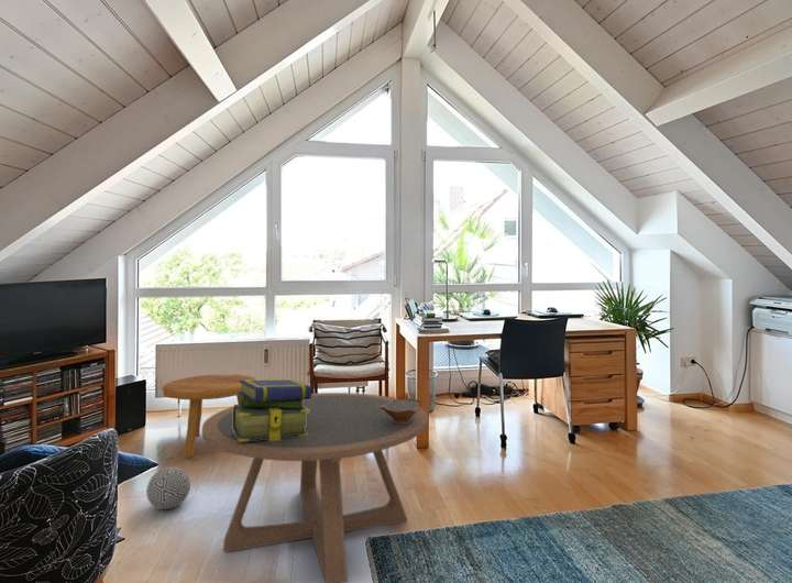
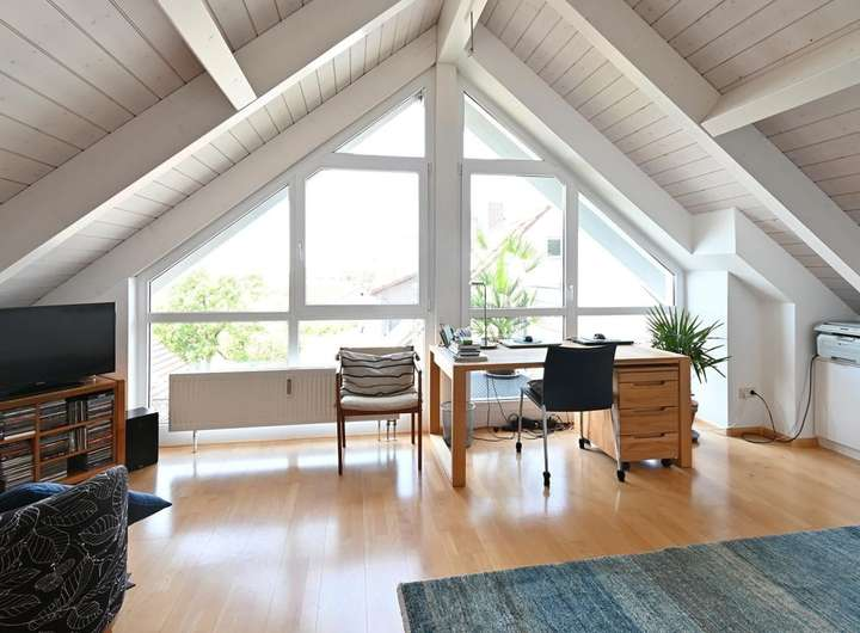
- ceramic bowl [378,397,422,422]
- coffee table [200,392,429,583]
- stack of books [233,378,312,441]
- decorative ball [145,465,191,510]
- footstool [162,373,256,459]
